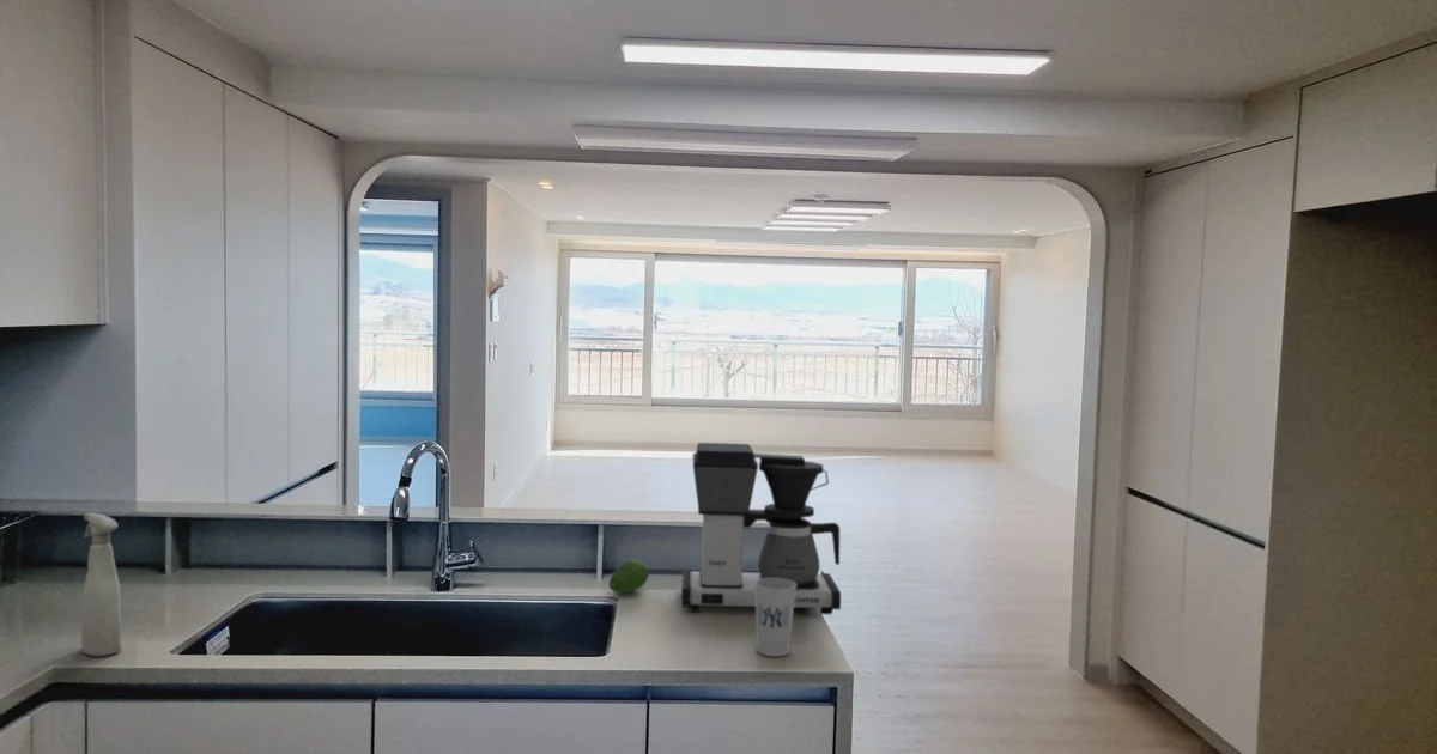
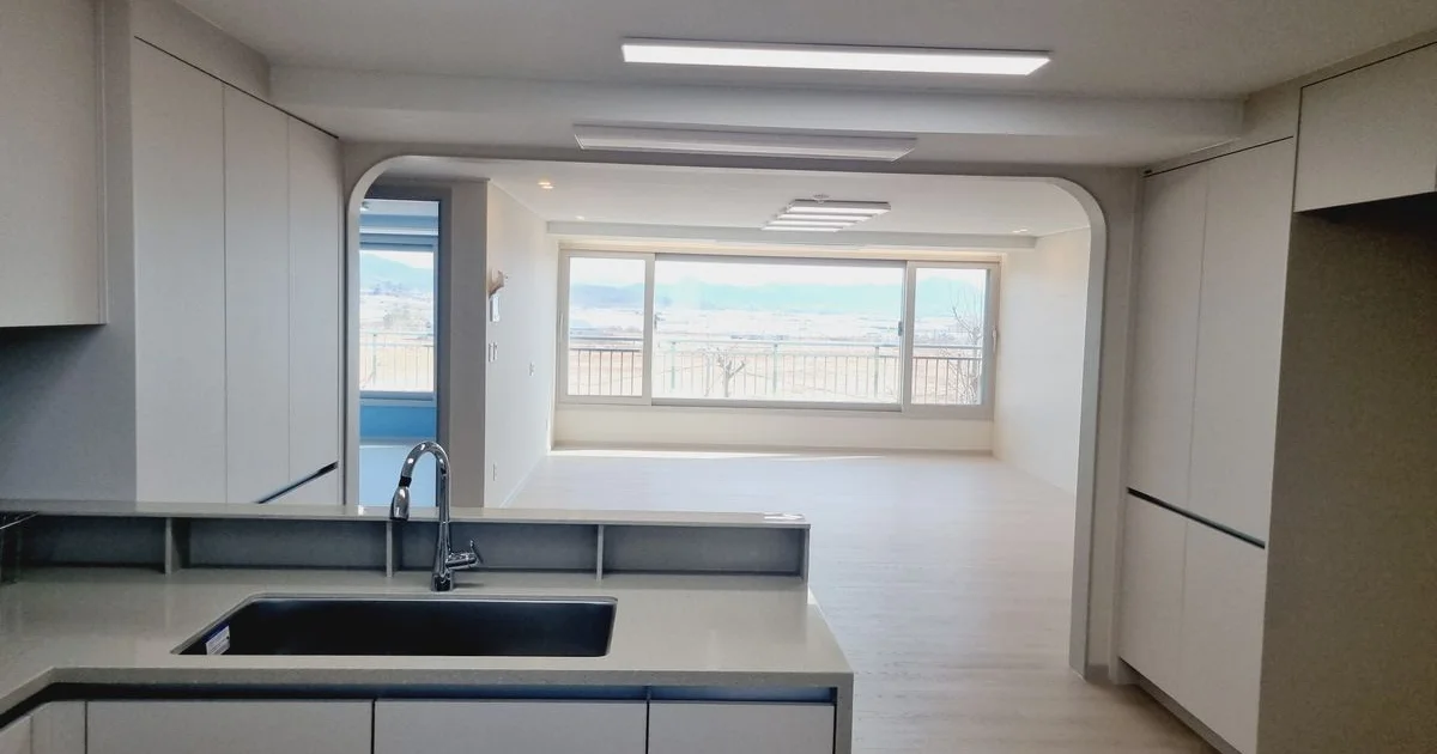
- cup [754,578,796,657]
- fruit [608,559,650,595]
- spray bottle [80,511,122,657]
- coffee maker [680,442,842,615]
